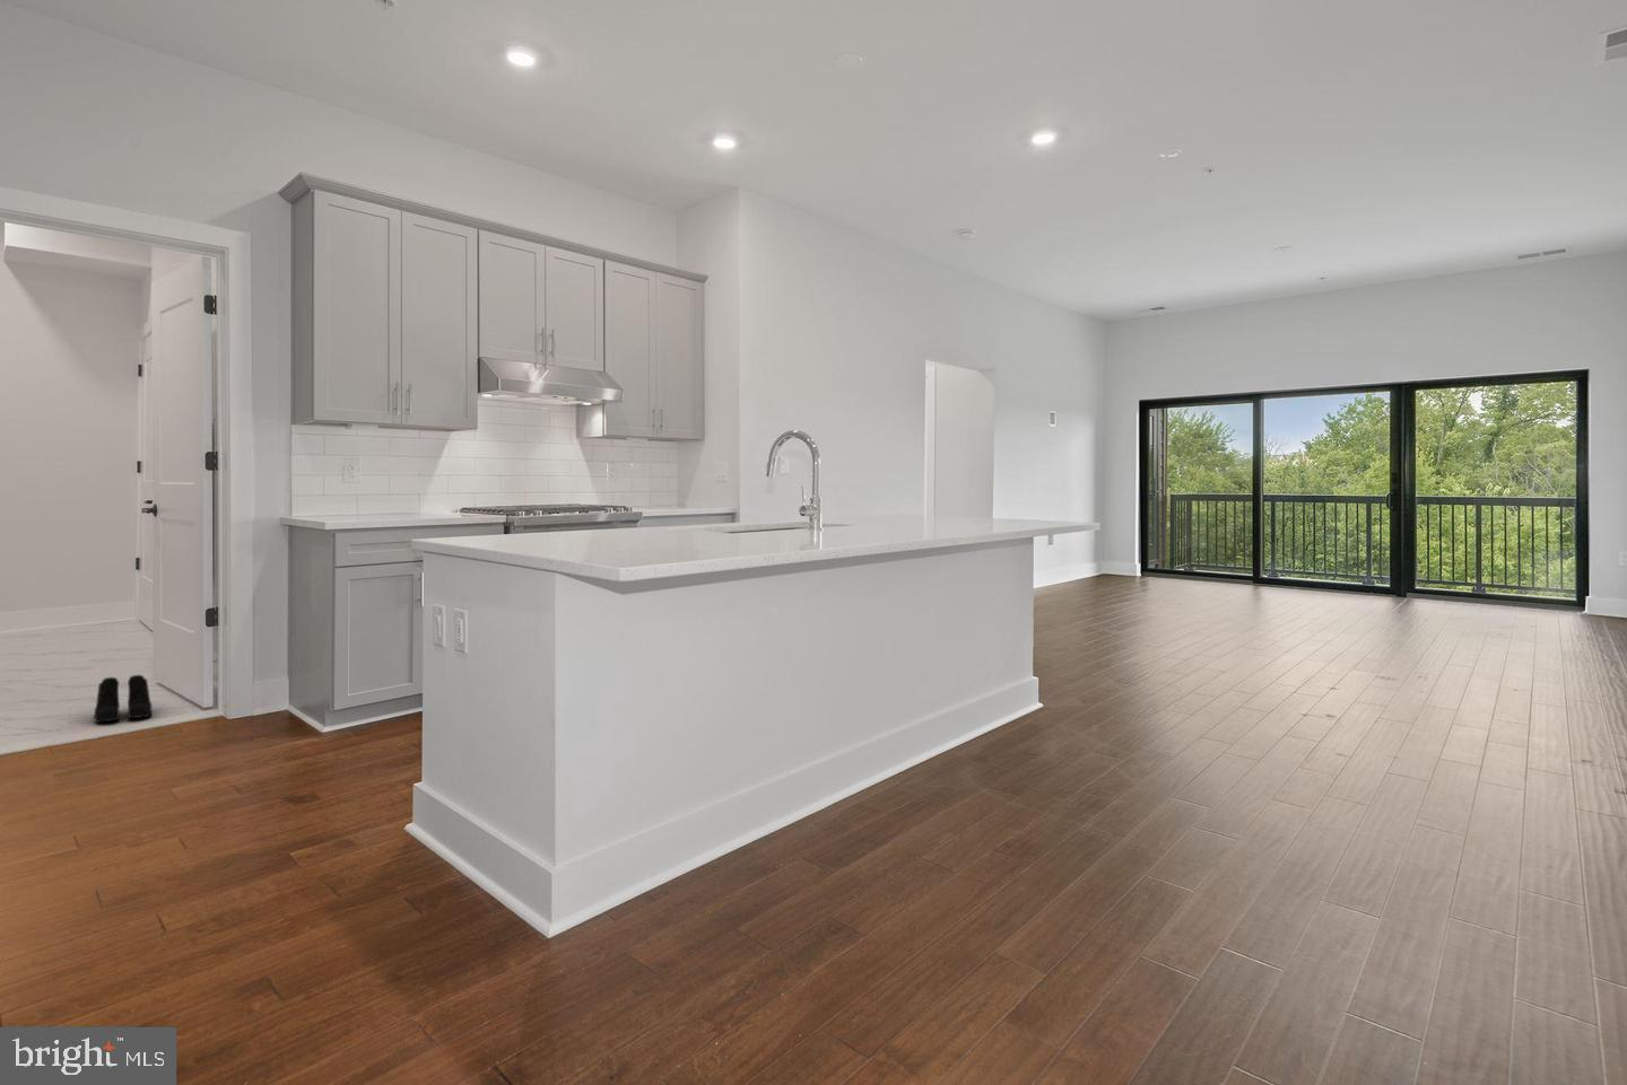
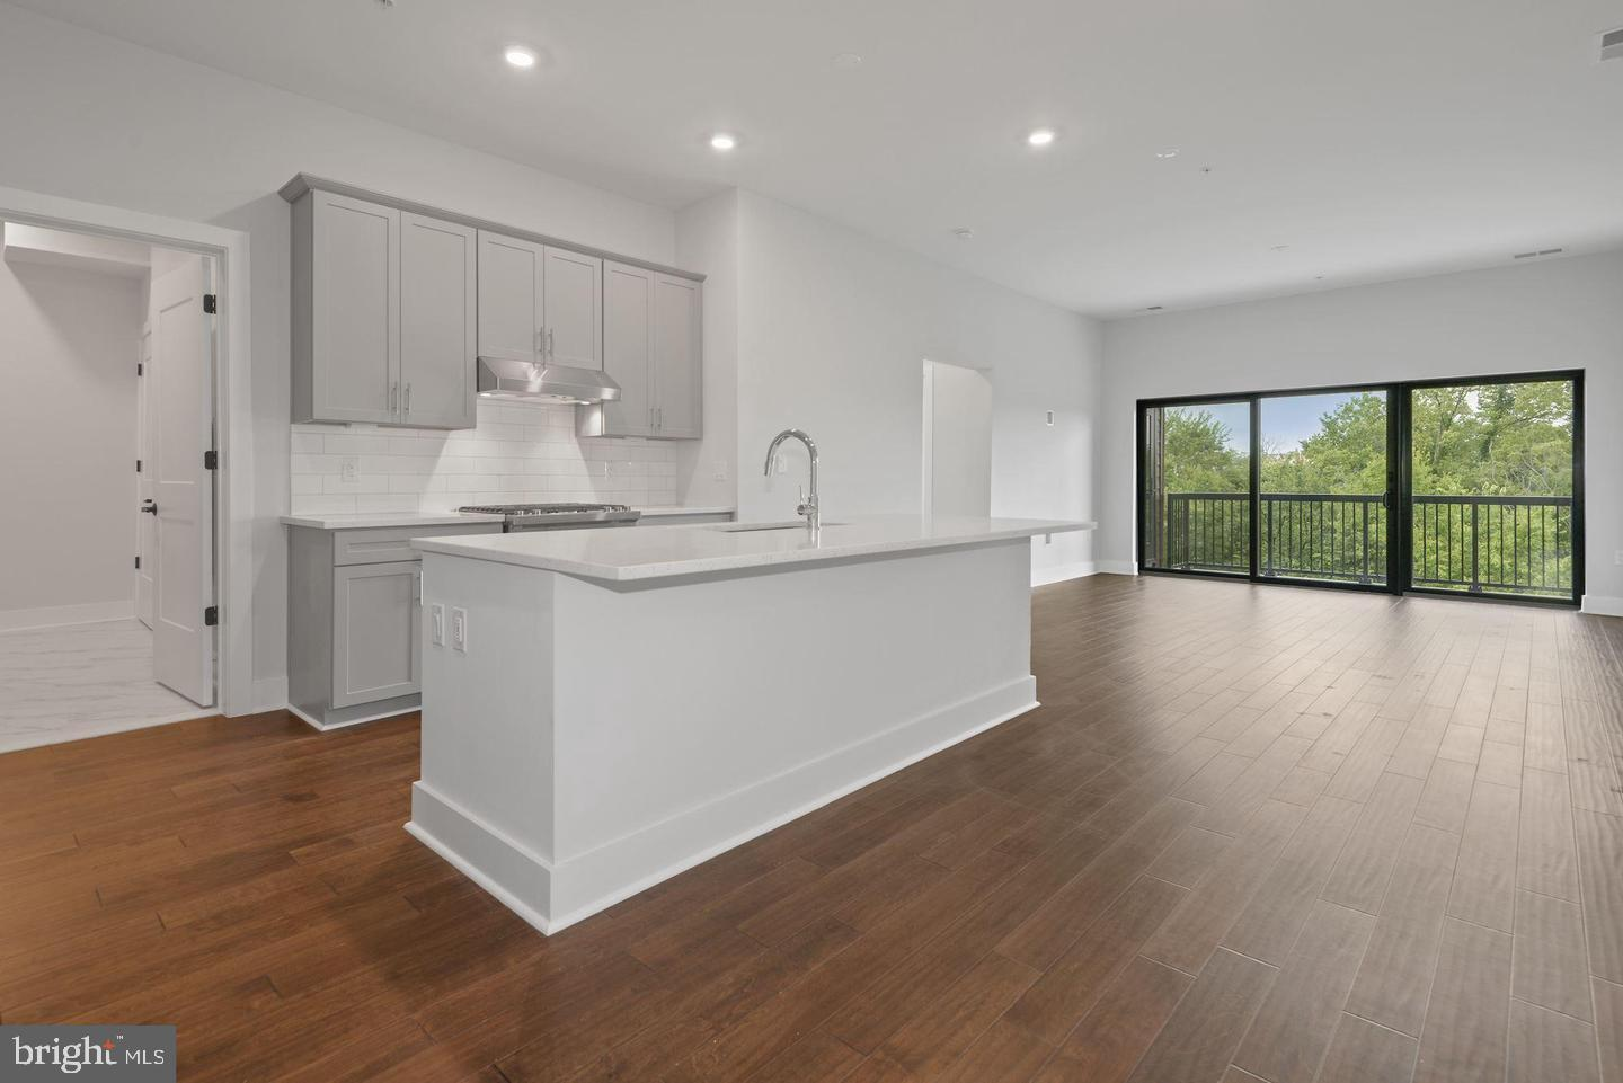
- boots [93,674,153,724]
